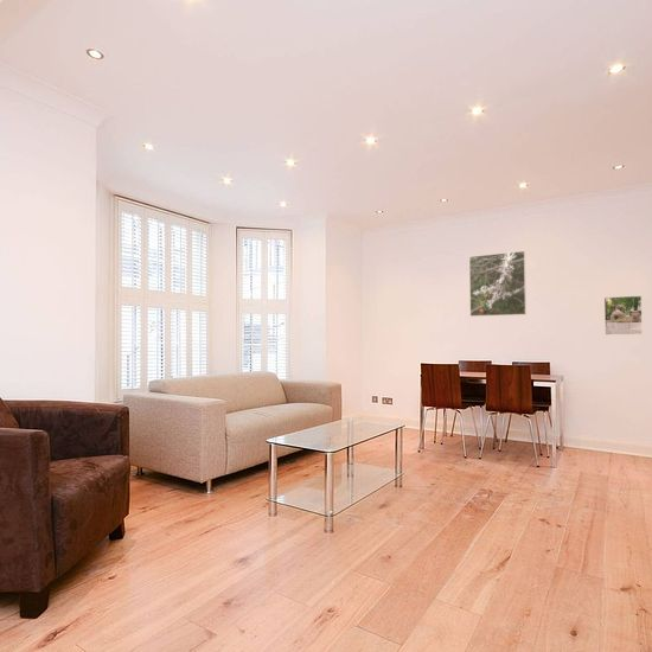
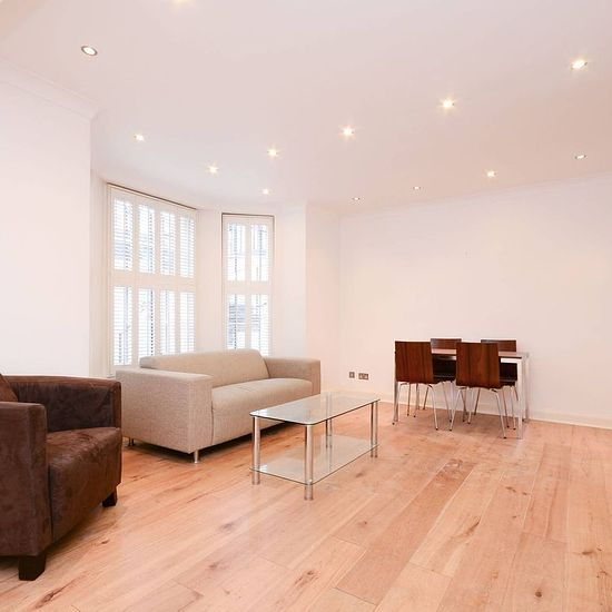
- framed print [603,294,644,335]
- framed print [468,250,528,318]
